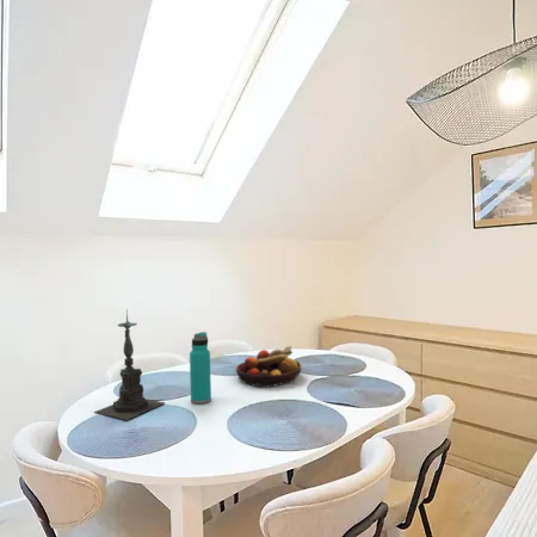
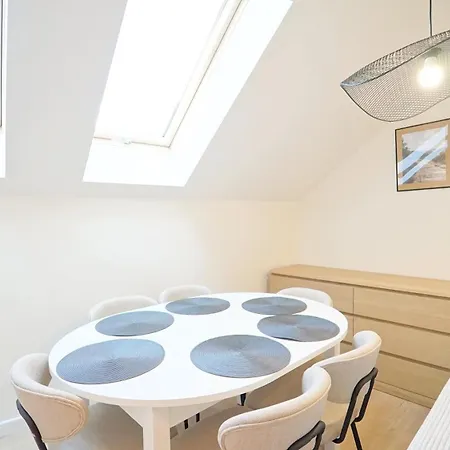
- candle holder [94,308,167,421]
- water bottle [189,331,212,405]
- fruit bowl [235,345,303,388]
